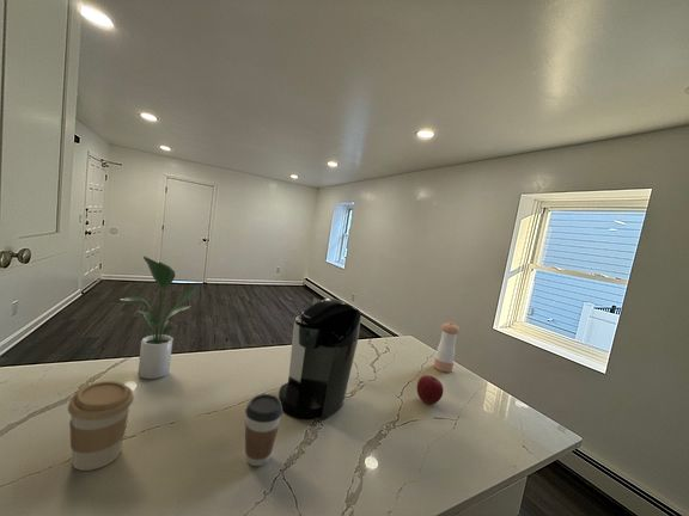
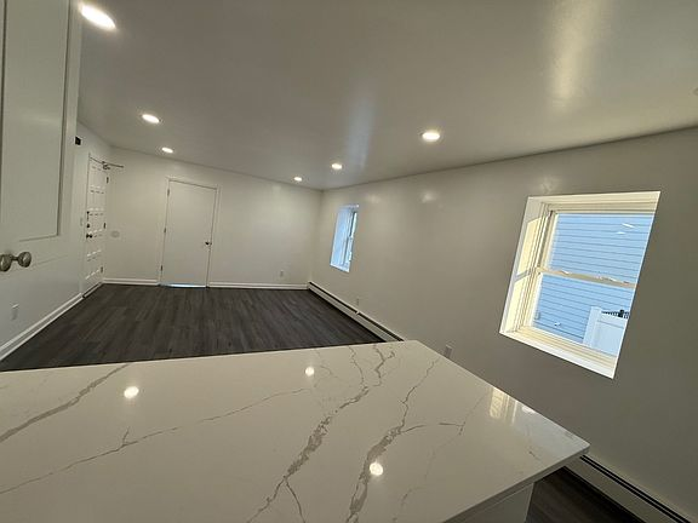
- pepper shaker [433,321,461,373]
- apple [416,374,445,405]
- coffee cup [67,380,134,472]
- coffee cup [244,393,283,467]
- coffee maker [278,296,362,422]
- potted plant [120,256,200,380]
